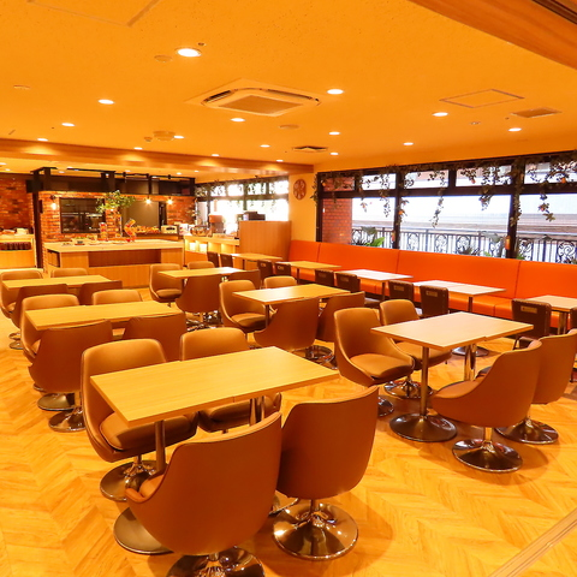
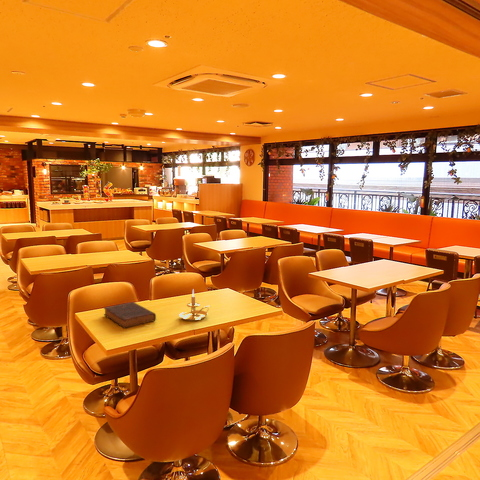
+ candle holder [178,289,210,322]
+ book [103,301,157,329]
